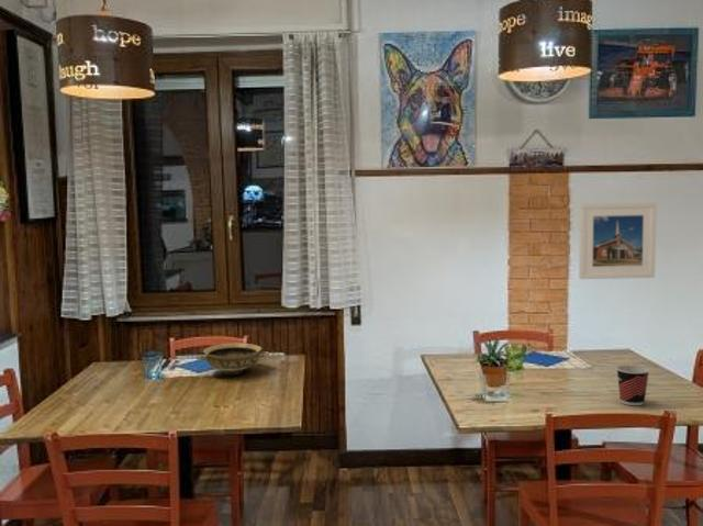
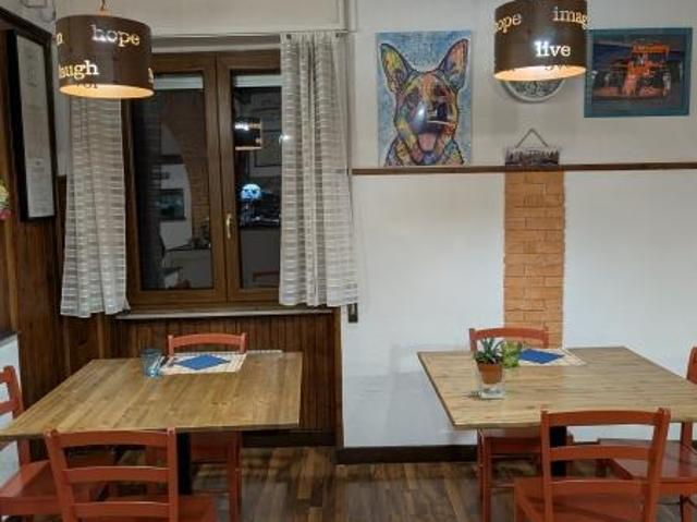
- ceramic bowl [194,343,270,376]
- cup [615,365,650,406]
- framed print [578,201,658,280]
